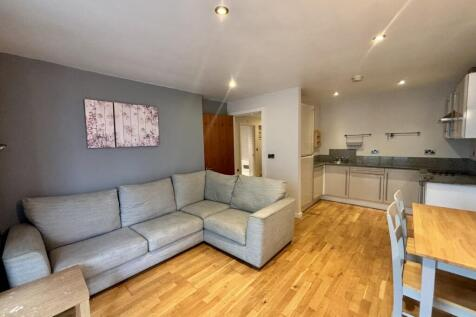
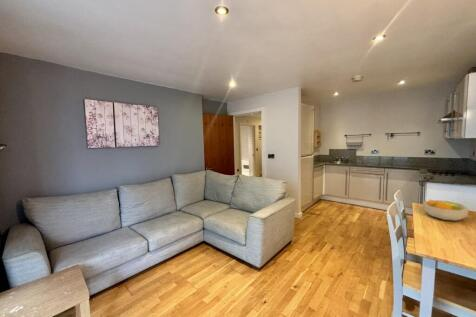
+ fruit bowl [423,199,470,222]
